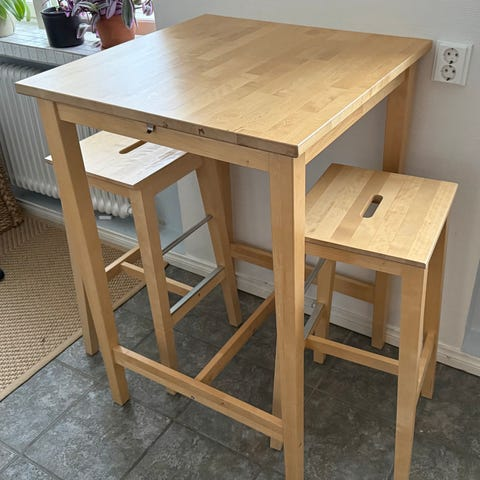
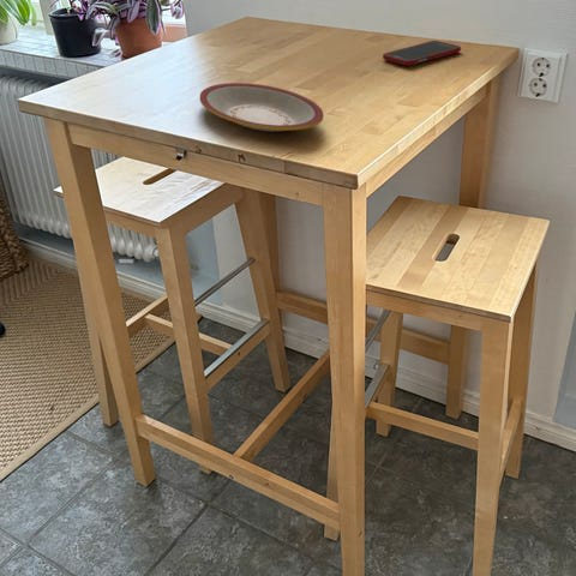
+ cell phone [382,40,462,67]
+ plate [199,82,325,133]
